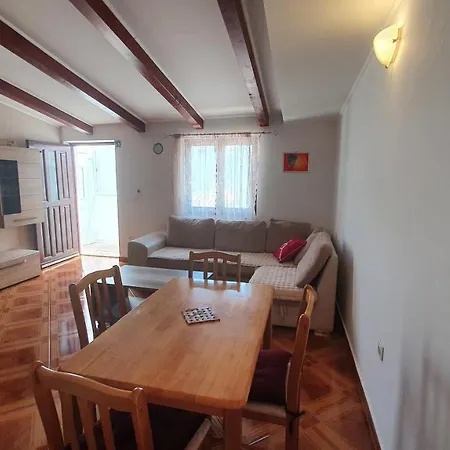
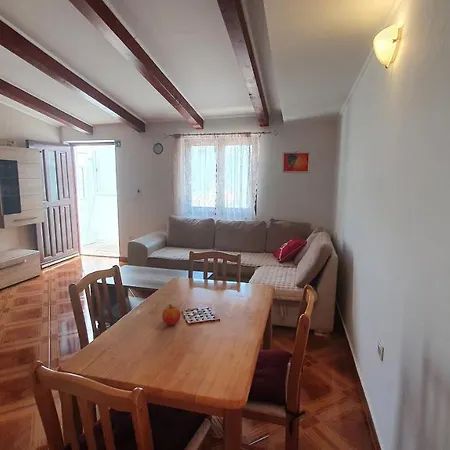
+ fruit [161,303,181,326]
